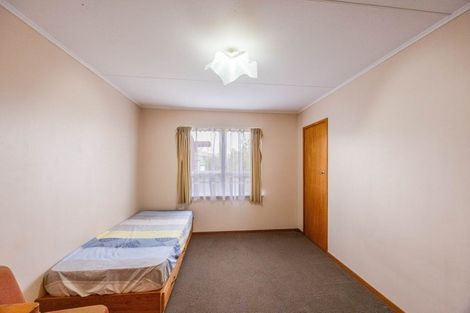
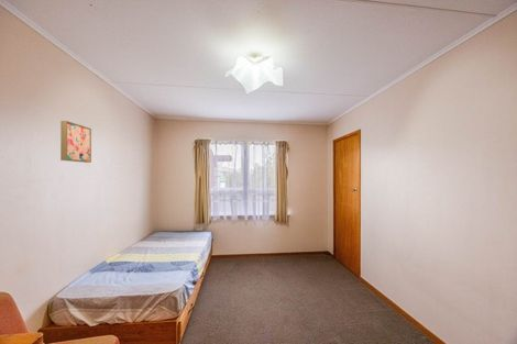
+ wall art [59,120,92,164]
